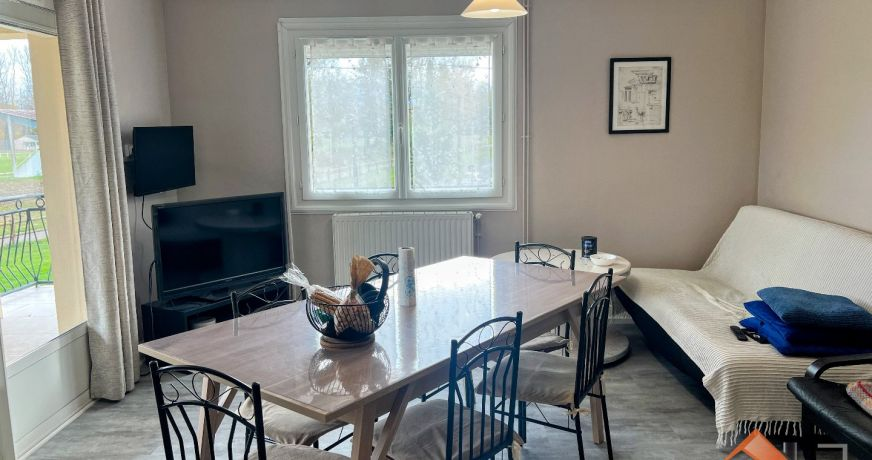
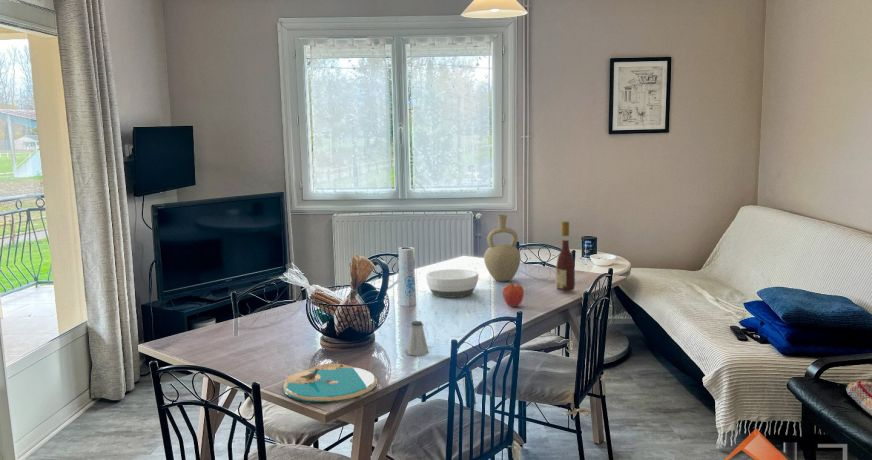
+ apple [502,280,525,308]
+ saltshaker [406,320,429,357]
+ plate [282,363,378,403]
+ wine bottle [555,220,575,292]
+ bowl [425,268,479,298]
+ vase [483,214,522,282]
